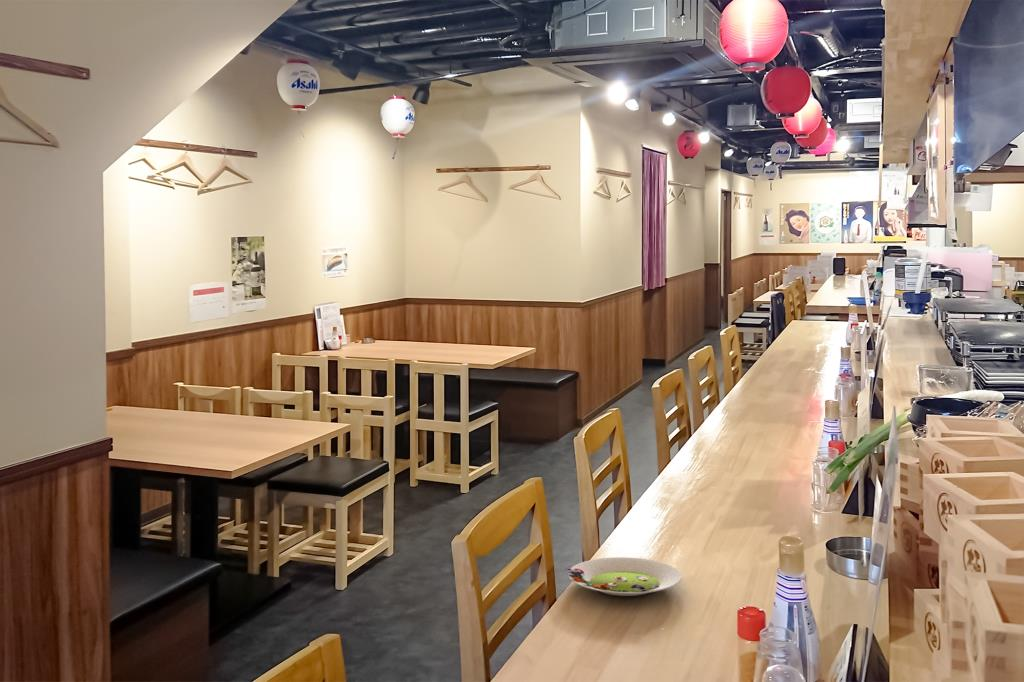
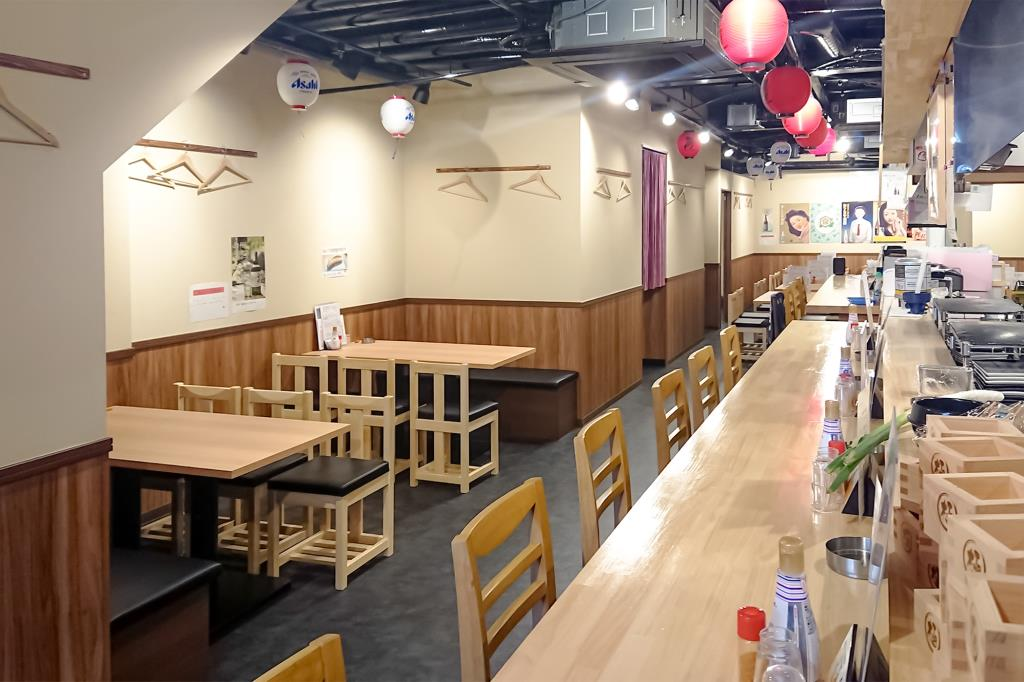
- salad plate [565,556,683,597]
